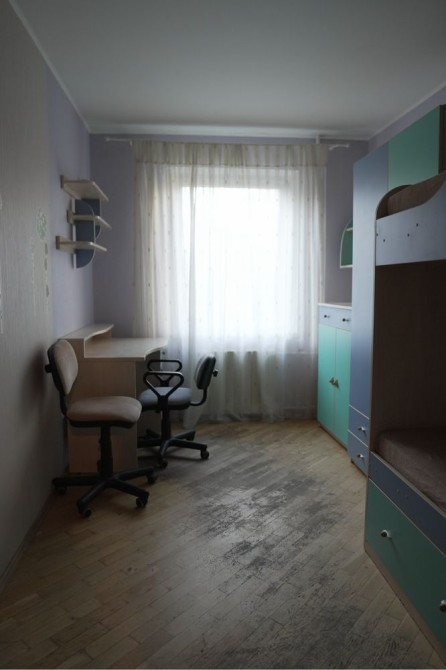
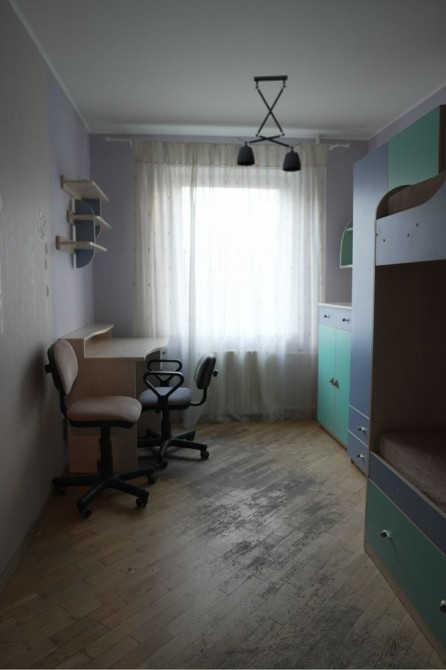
+ ceiling light fixture [236,74,302,173]
